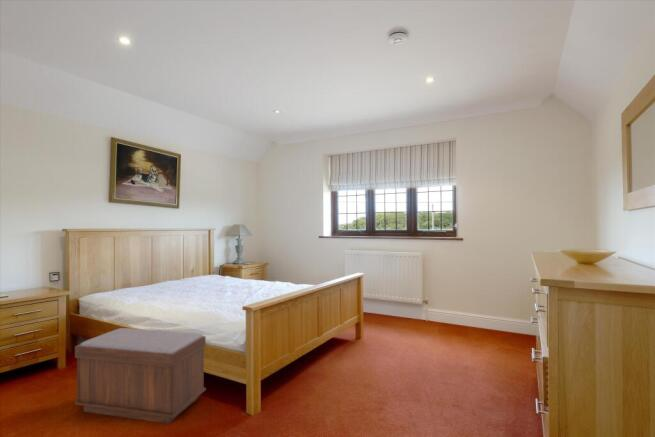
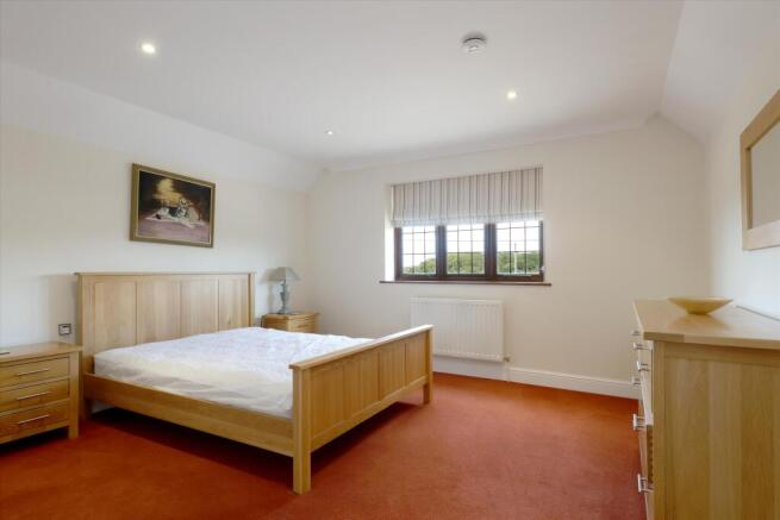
- bench [74,327,207,425]
